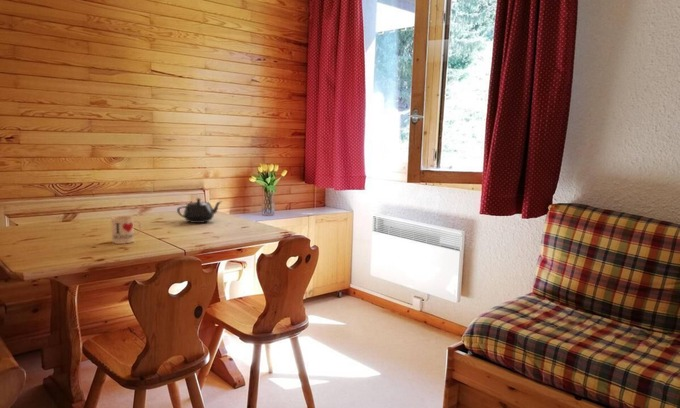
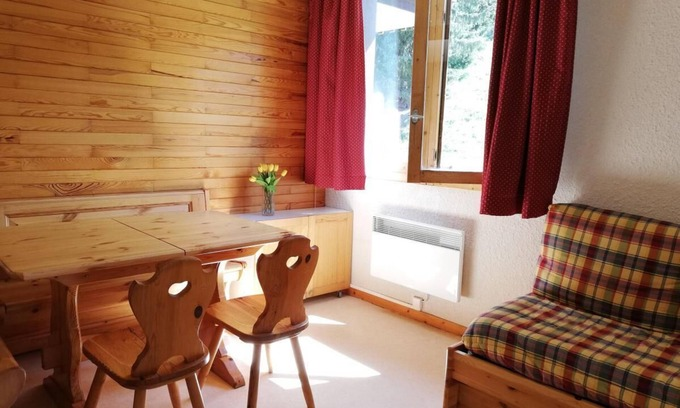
- mug [110,215,142,245]
- teapot [176,197,222,224]
